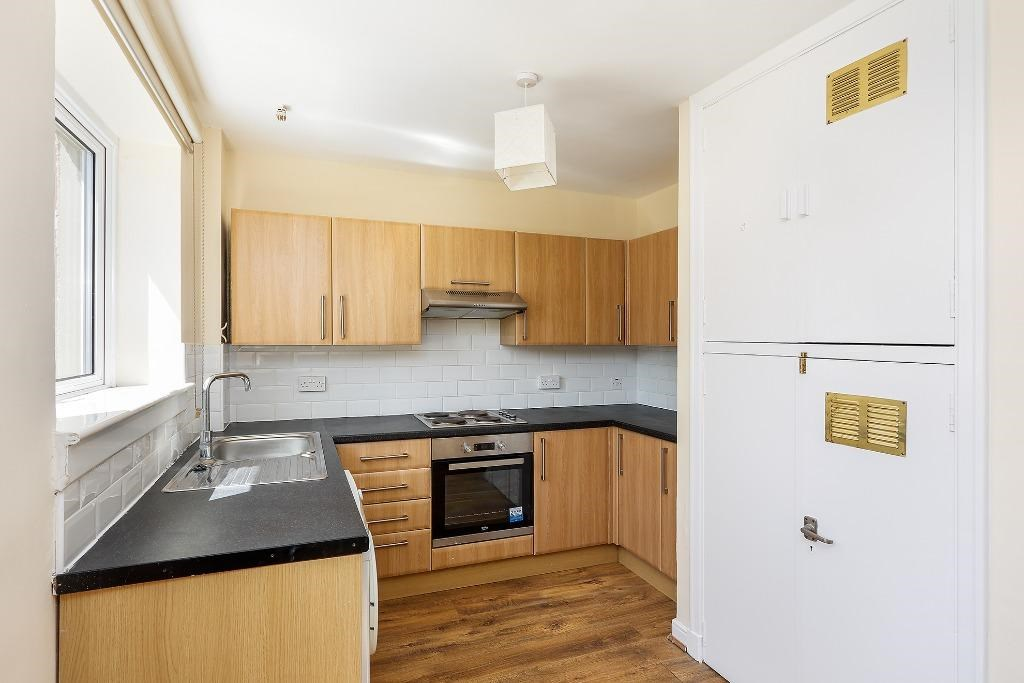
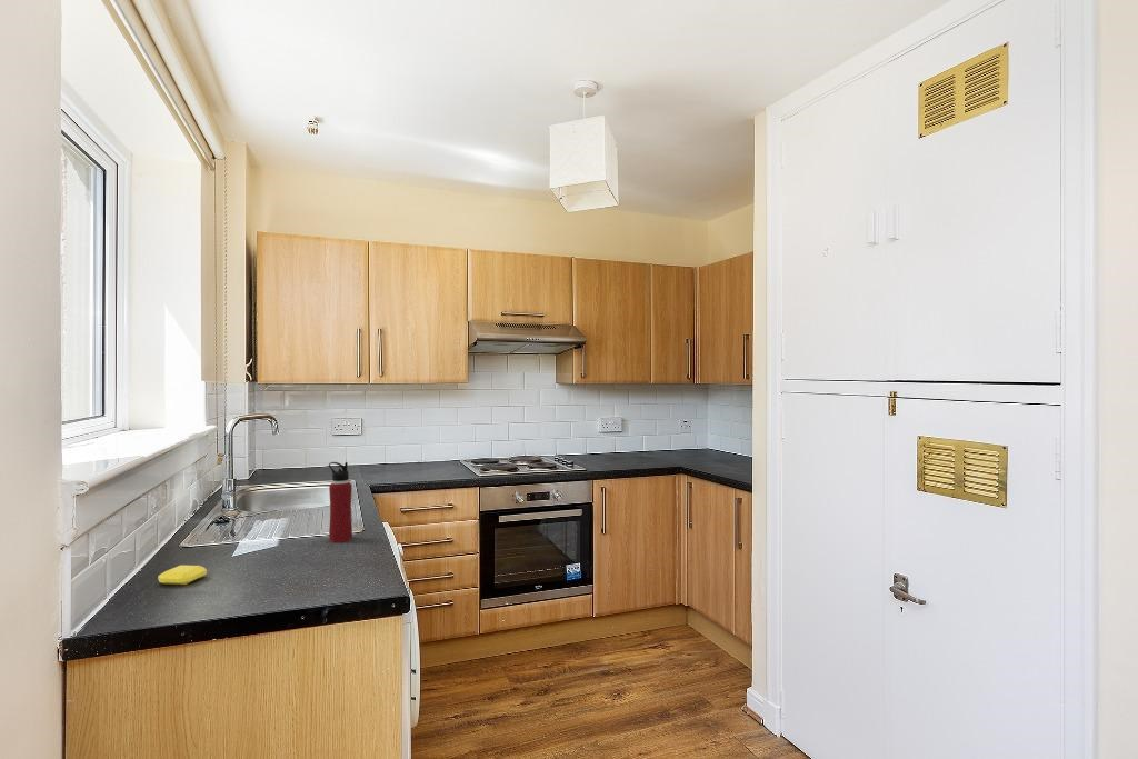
+ water bottle [328,461,353,543]
+ soap bar [157,565,208,586]
